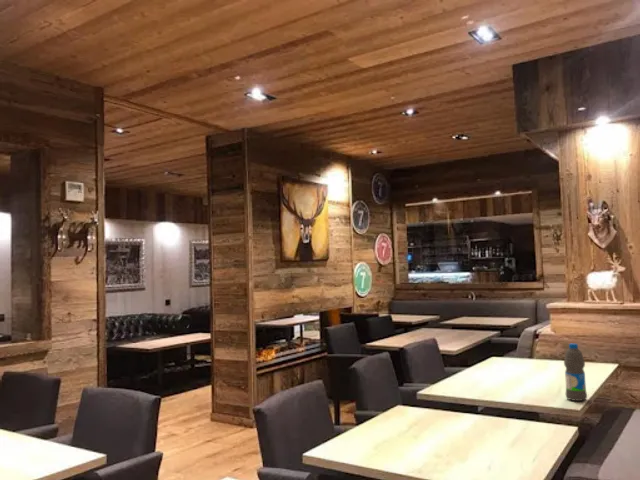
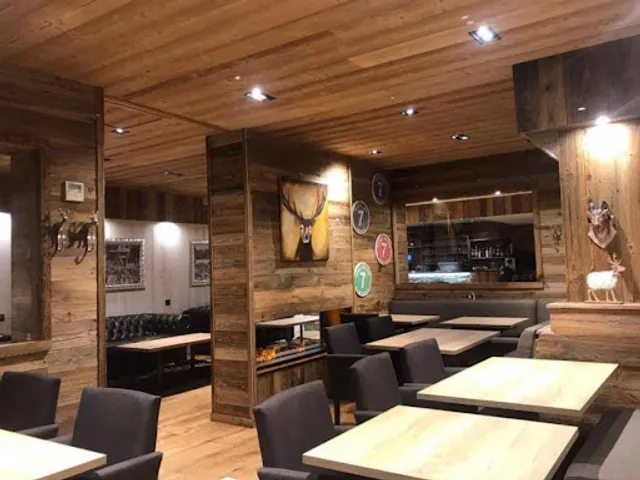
- water bottle [563,343,588,402]
